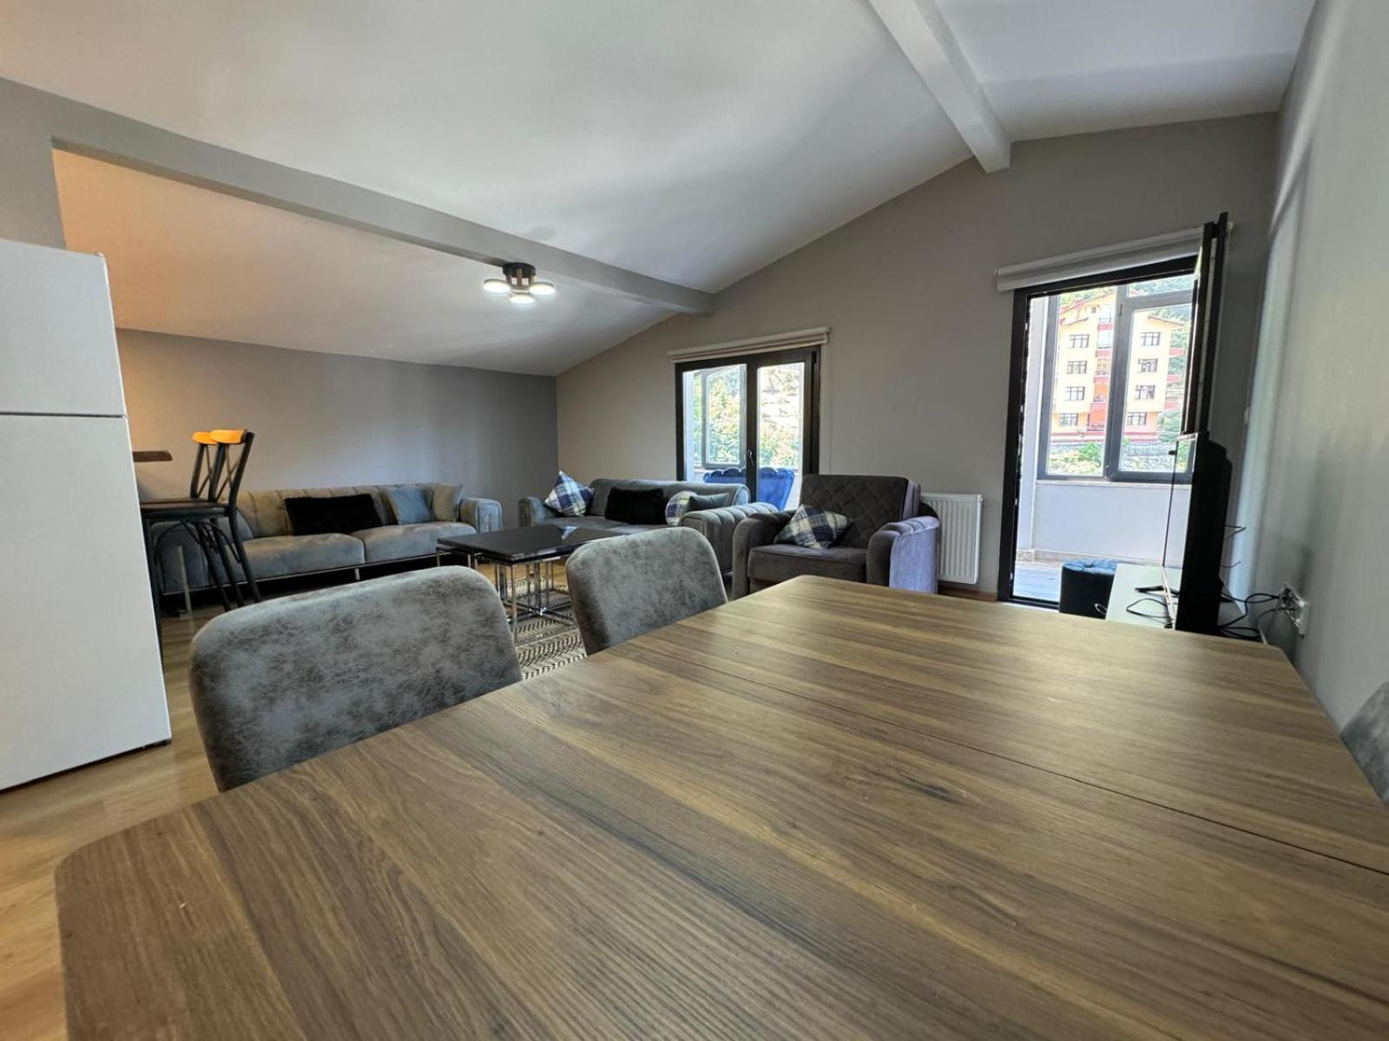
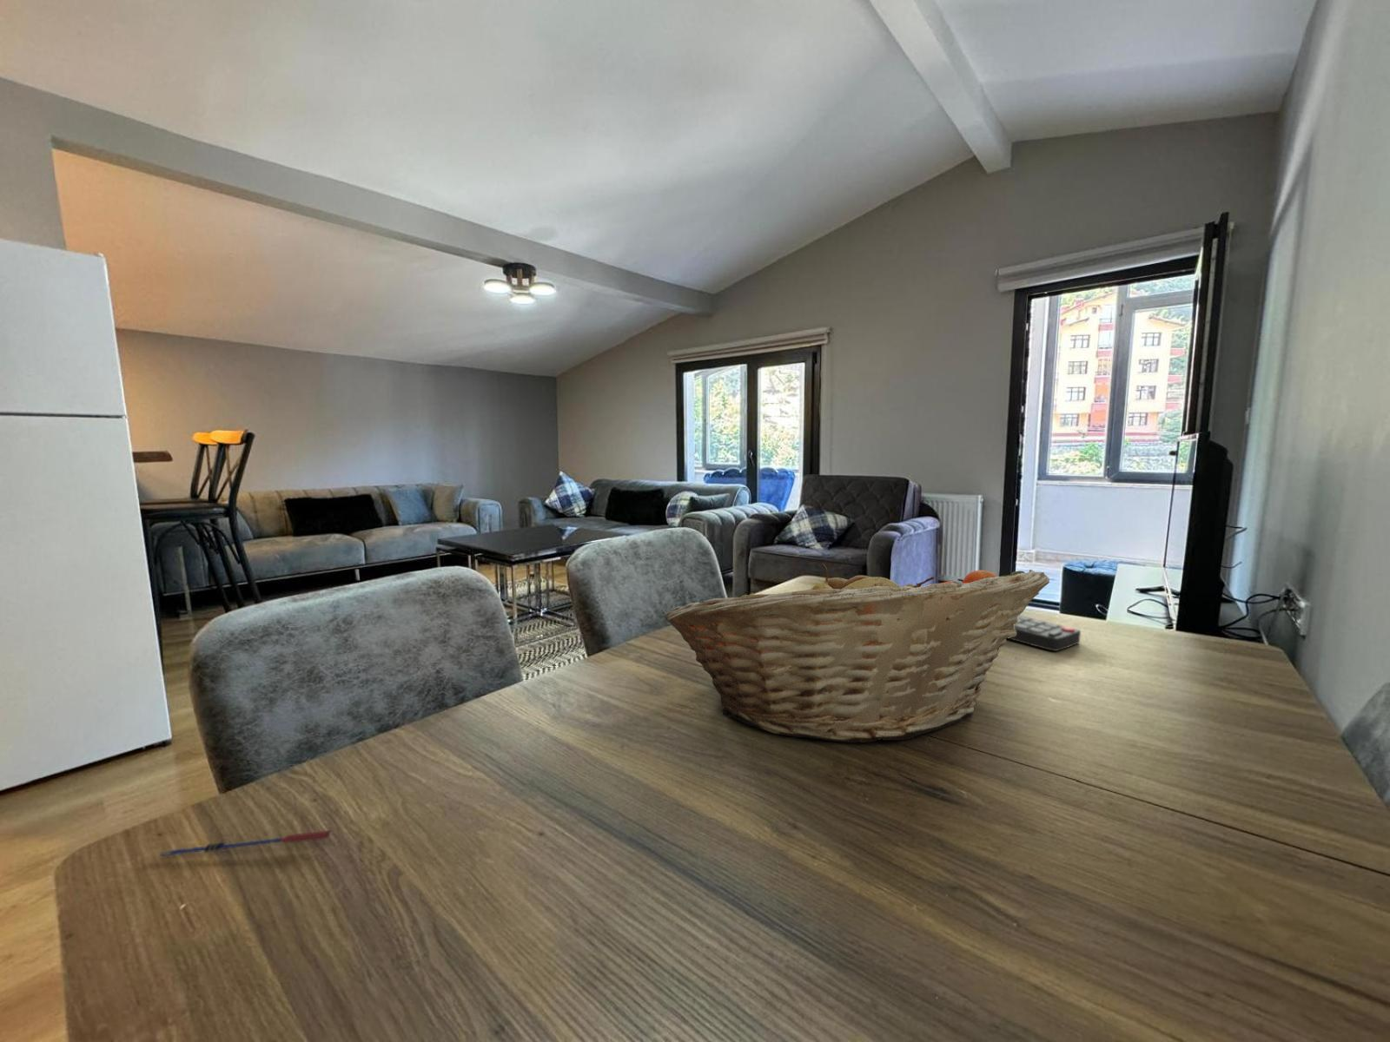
+ pen [159,830,332,859]
+ fruit basket [663,563,1051,743]
+ remote control [1006,615,1081,652]
